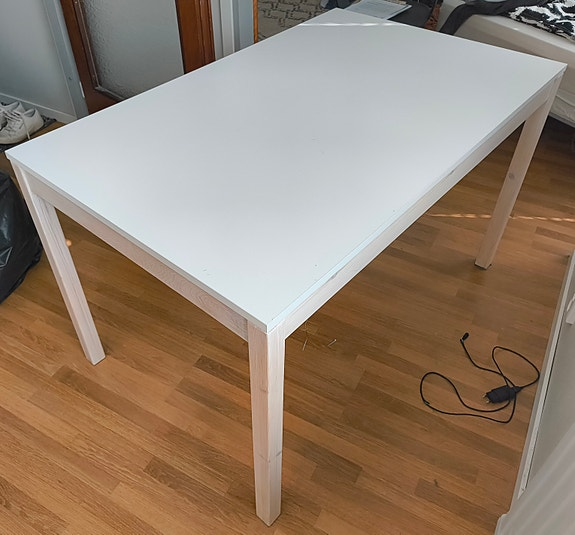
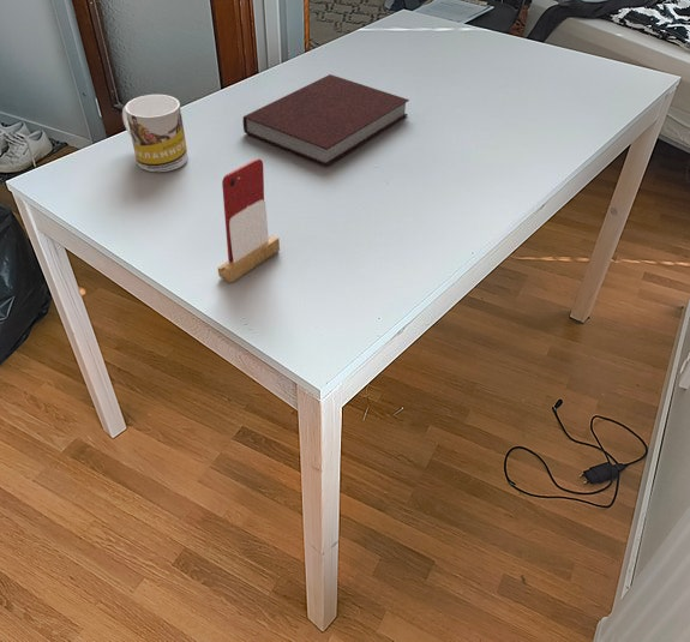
+ mug [121,94,190,173]
+ notebook [241,73,410,167]
+ smartphone [217,157,281,284]
